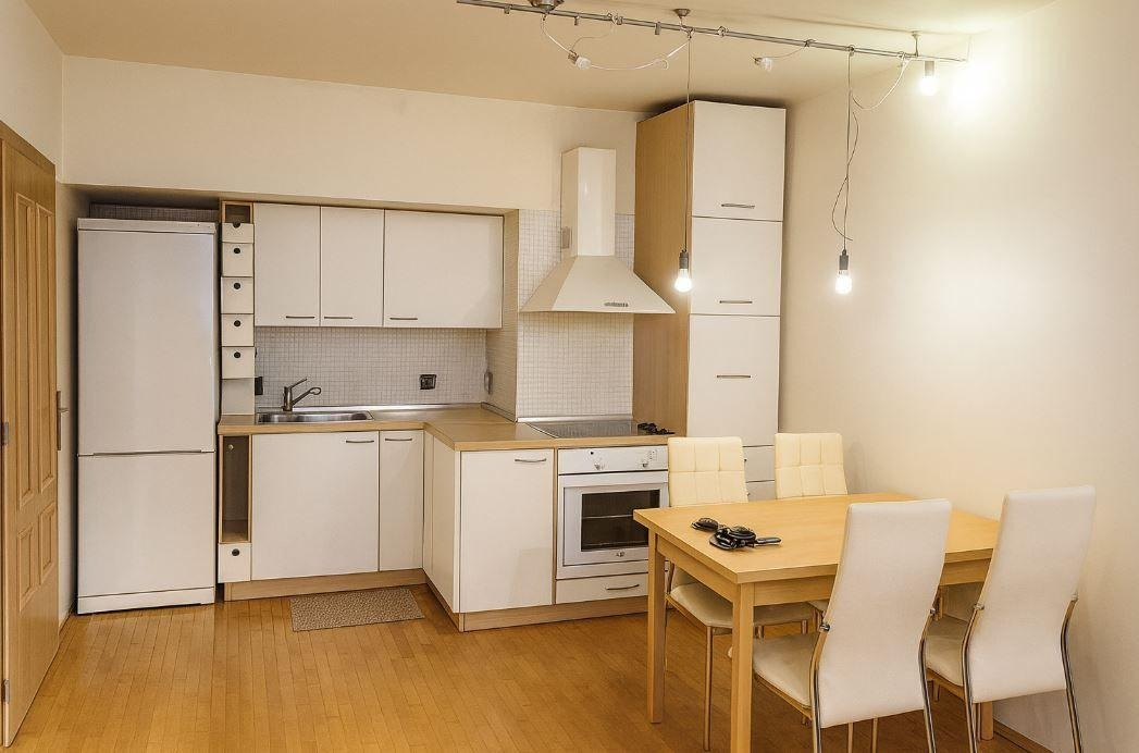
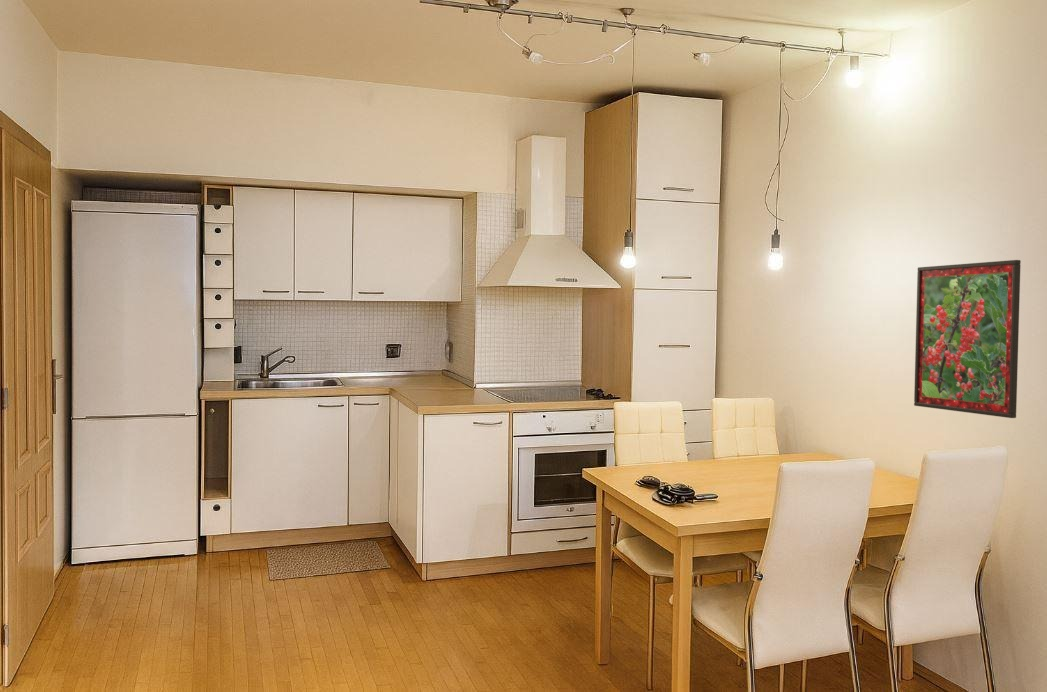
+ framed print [913,259,1022,419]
